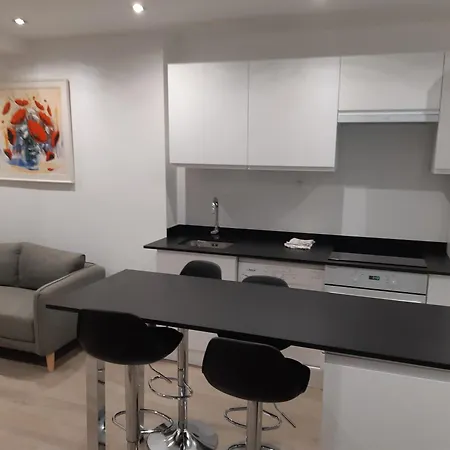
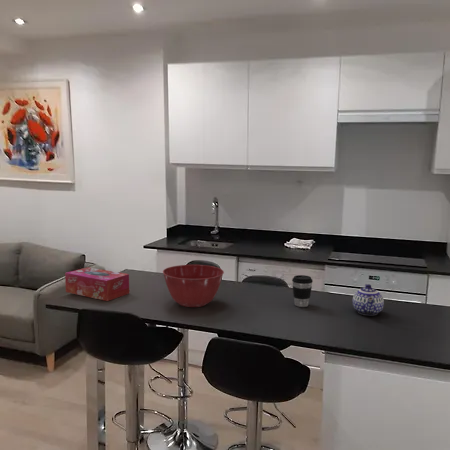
+ teapot [352,283,385,316]
+ mixing bowl [162,264,225,308]
+ tissue box [64,266,130,302]
+ coffee cup [291,274,314,308]
